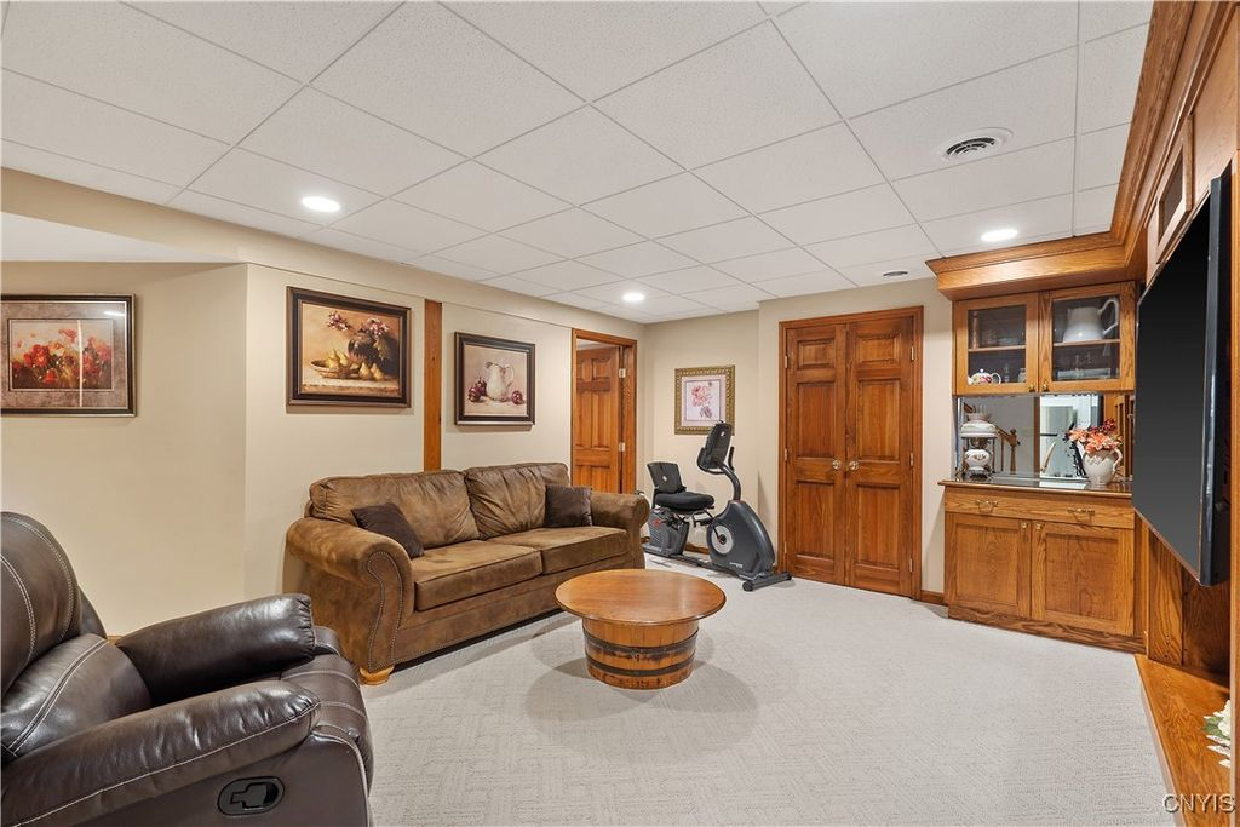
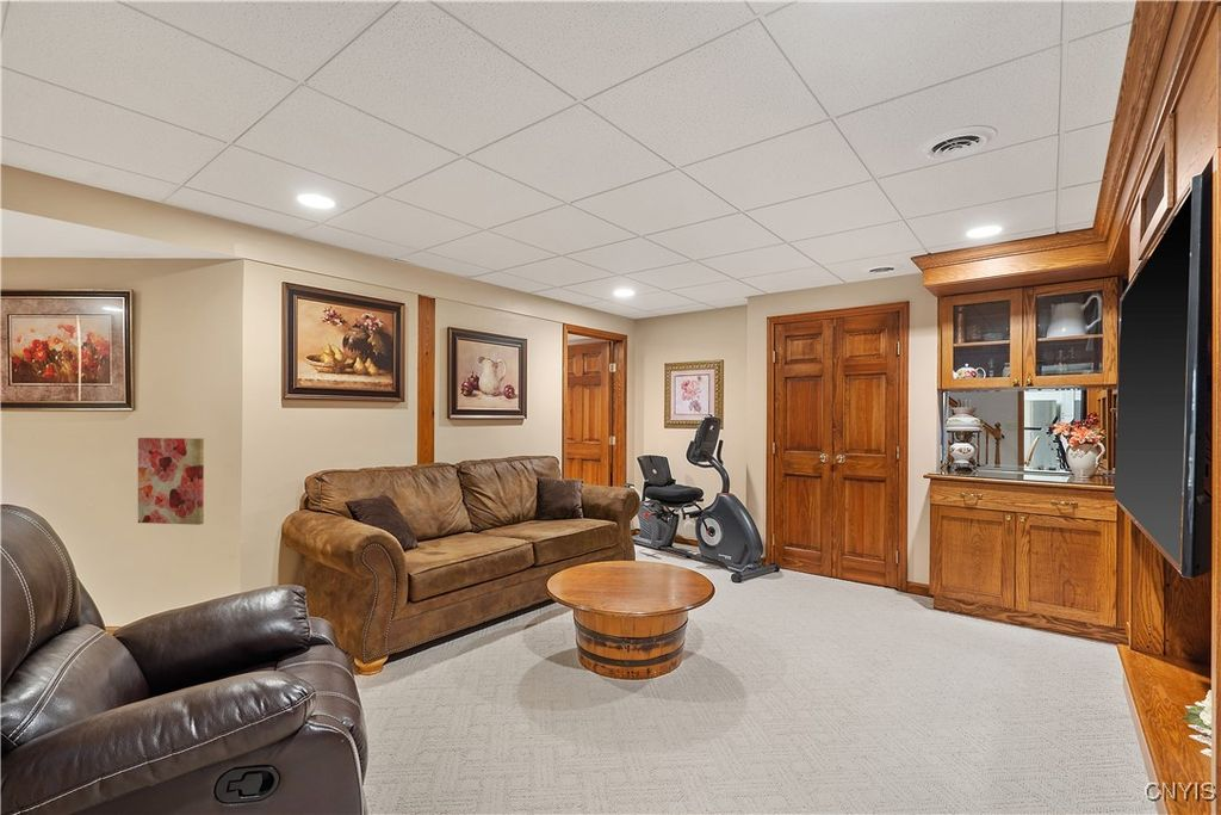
+ wall art [137,437,205,526]
